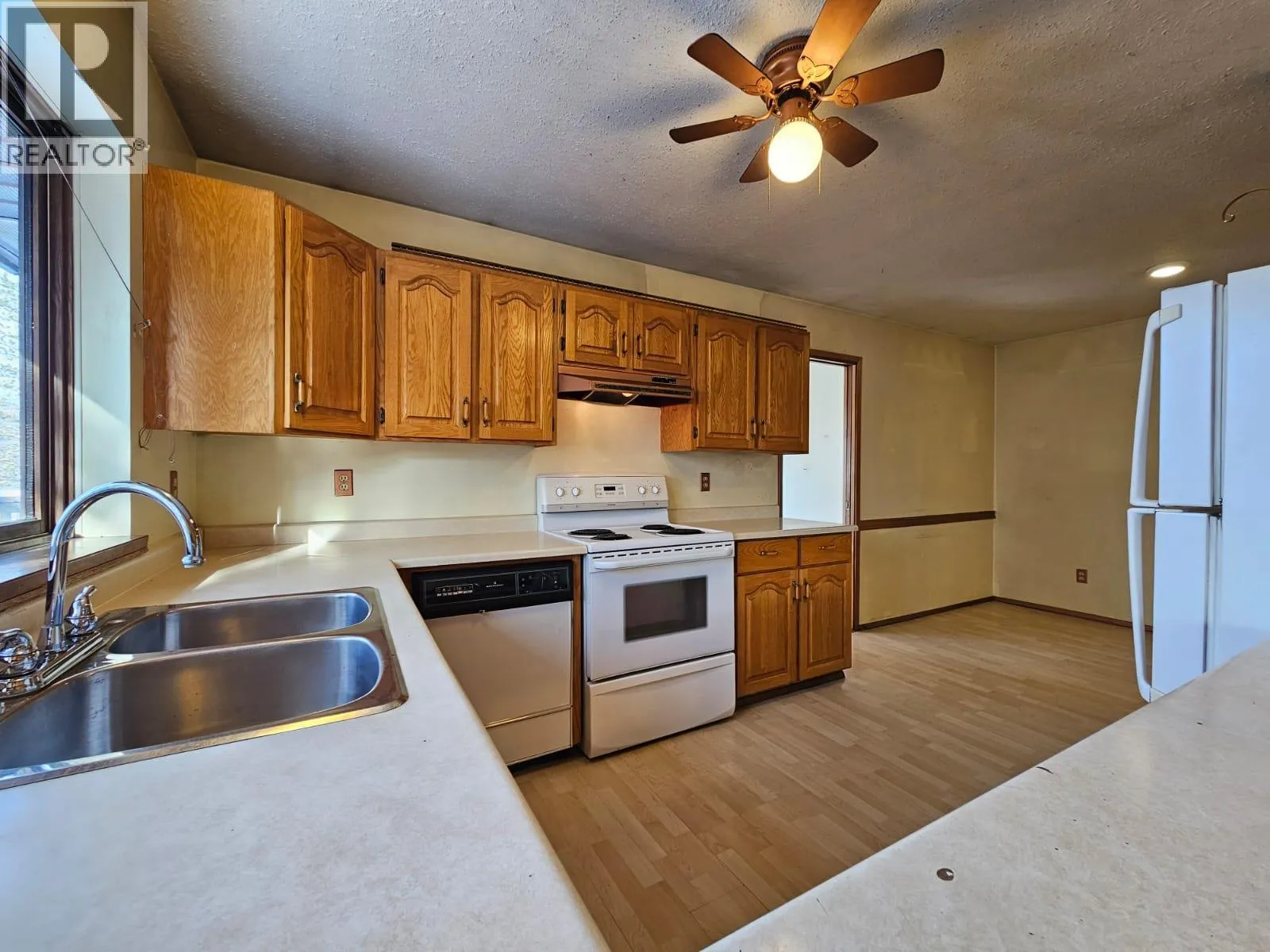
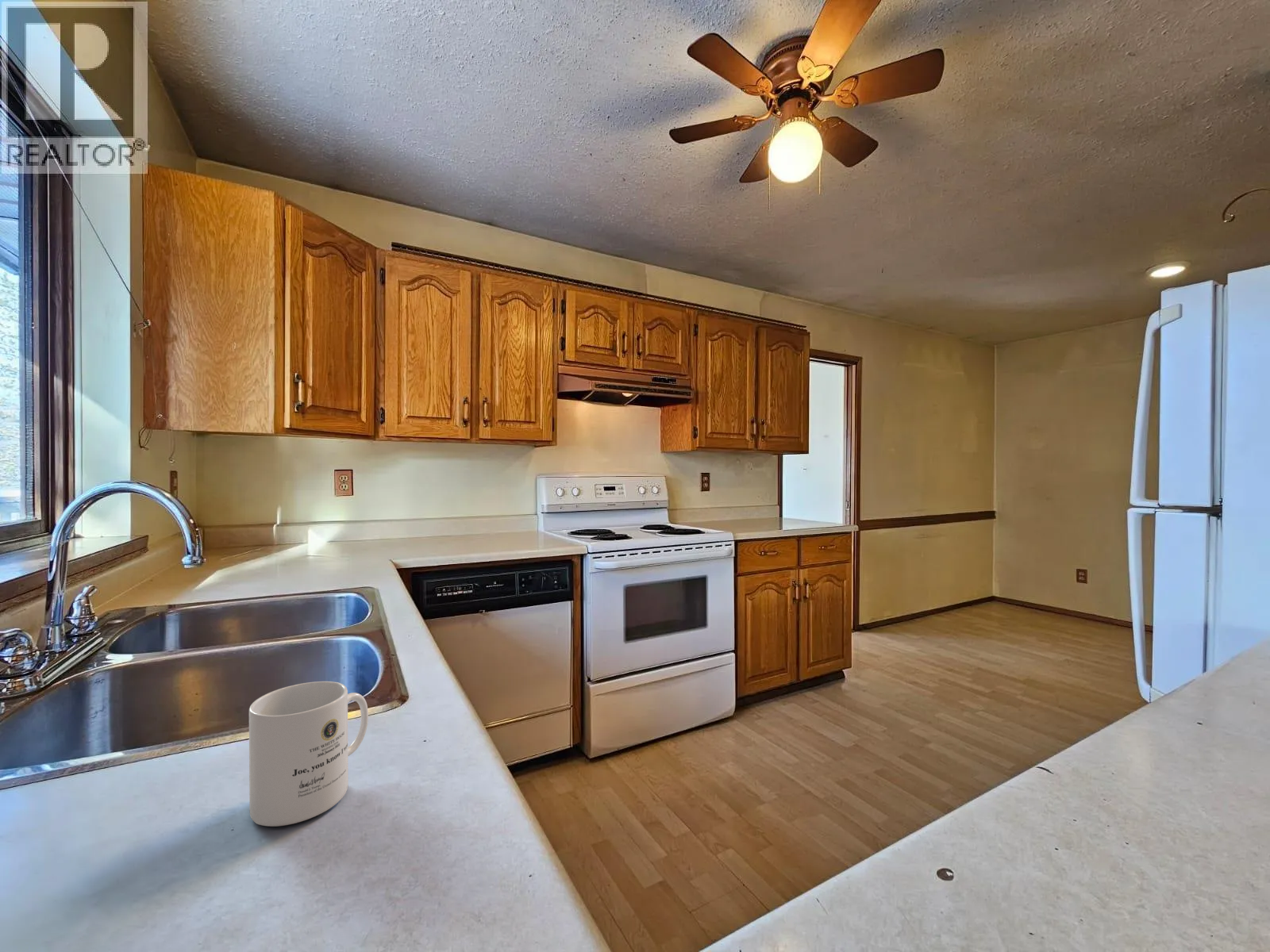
+ mug [248,681,369,827]
